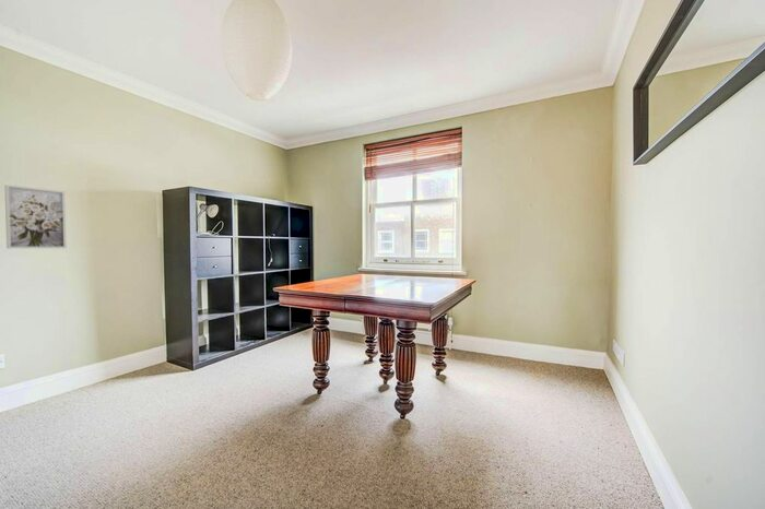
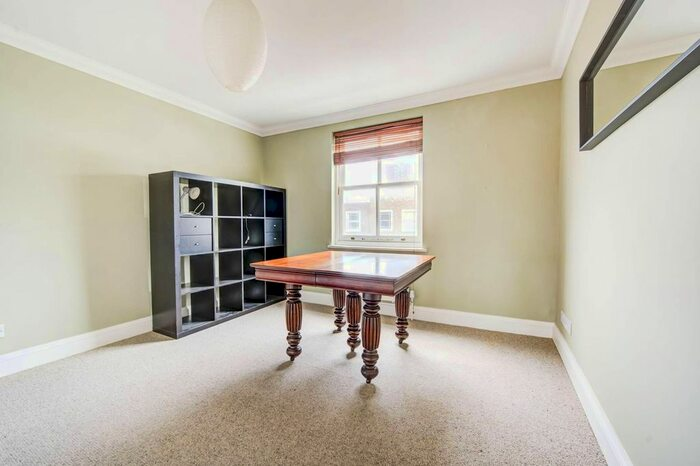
- wall art [3,184,68,250]
